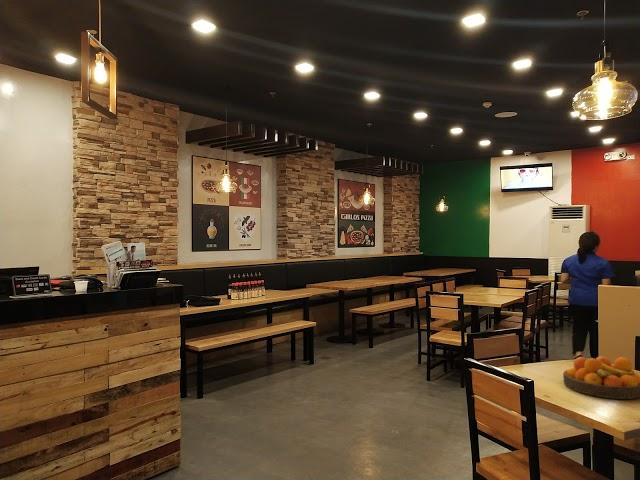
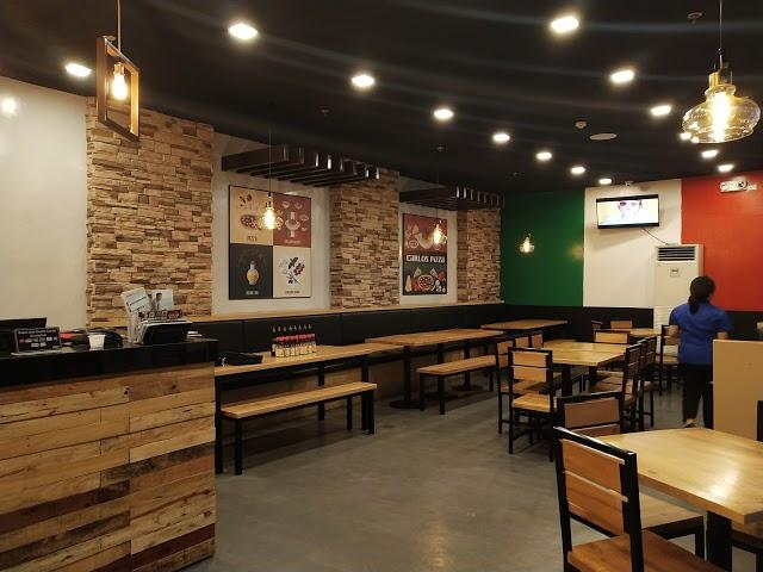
- fruit bowl [562,355,640,400]
